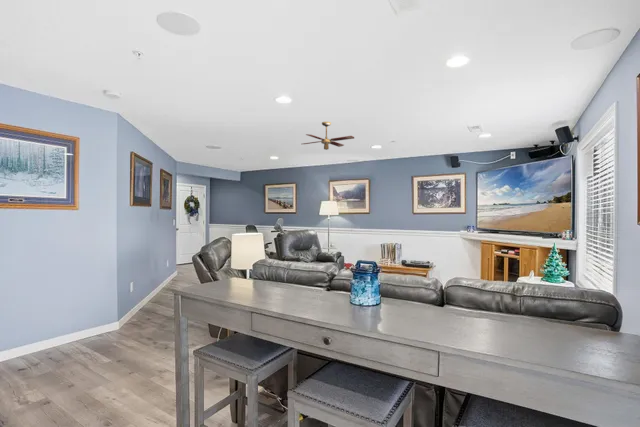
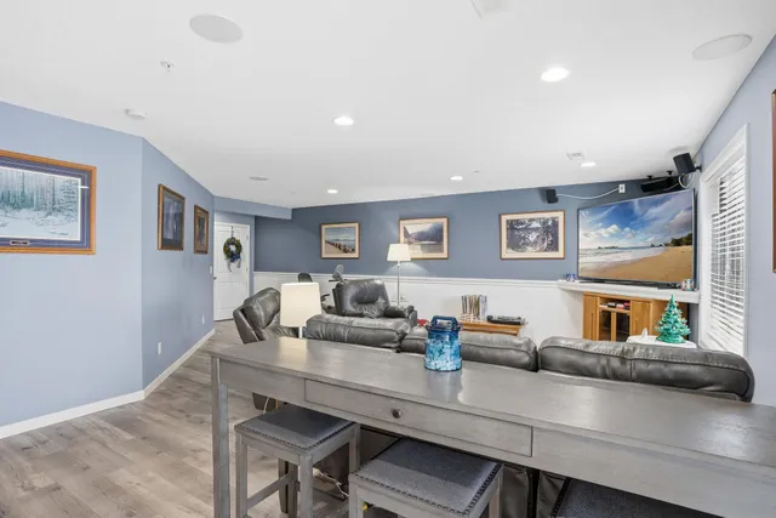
- ceiling fan [302,121,355,151]
